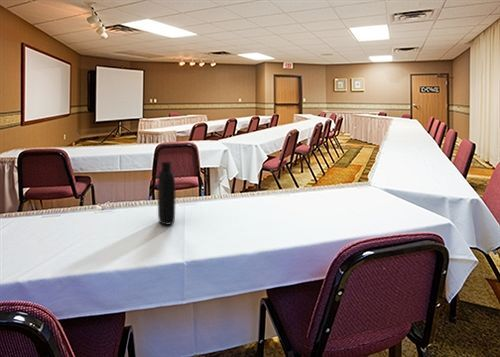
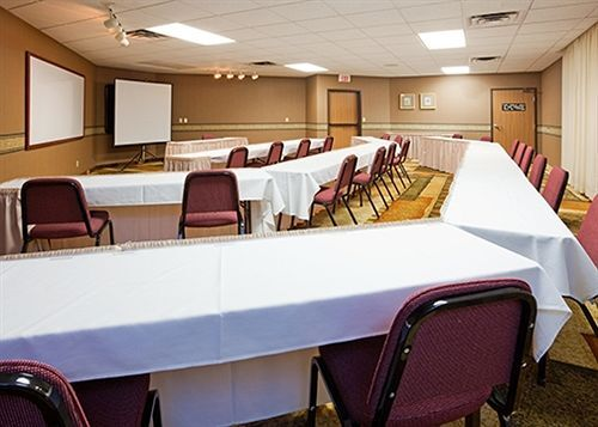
- bottle [157,161,176,226]
